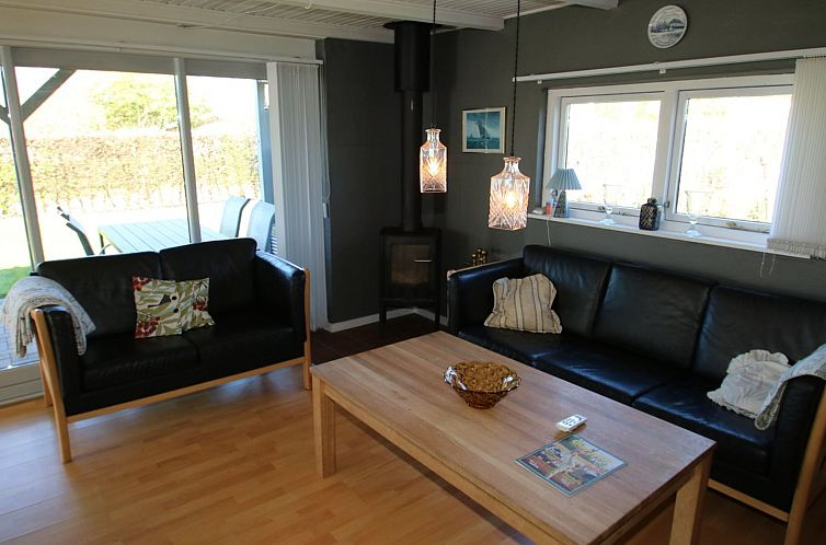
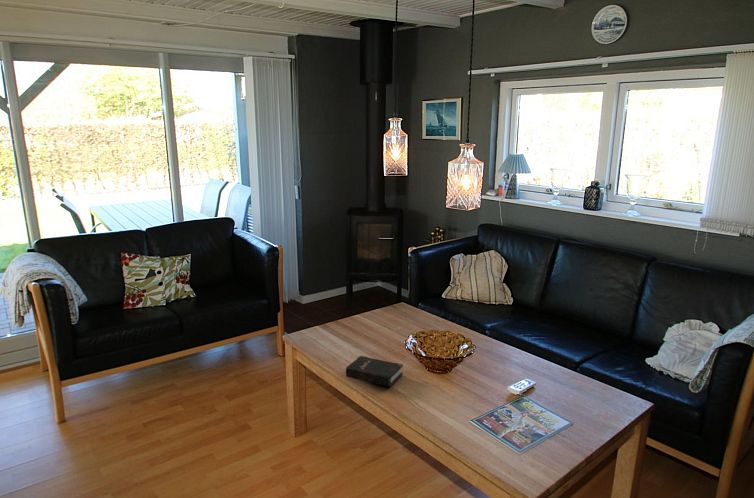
+ hardback book [345,355,404,388]
